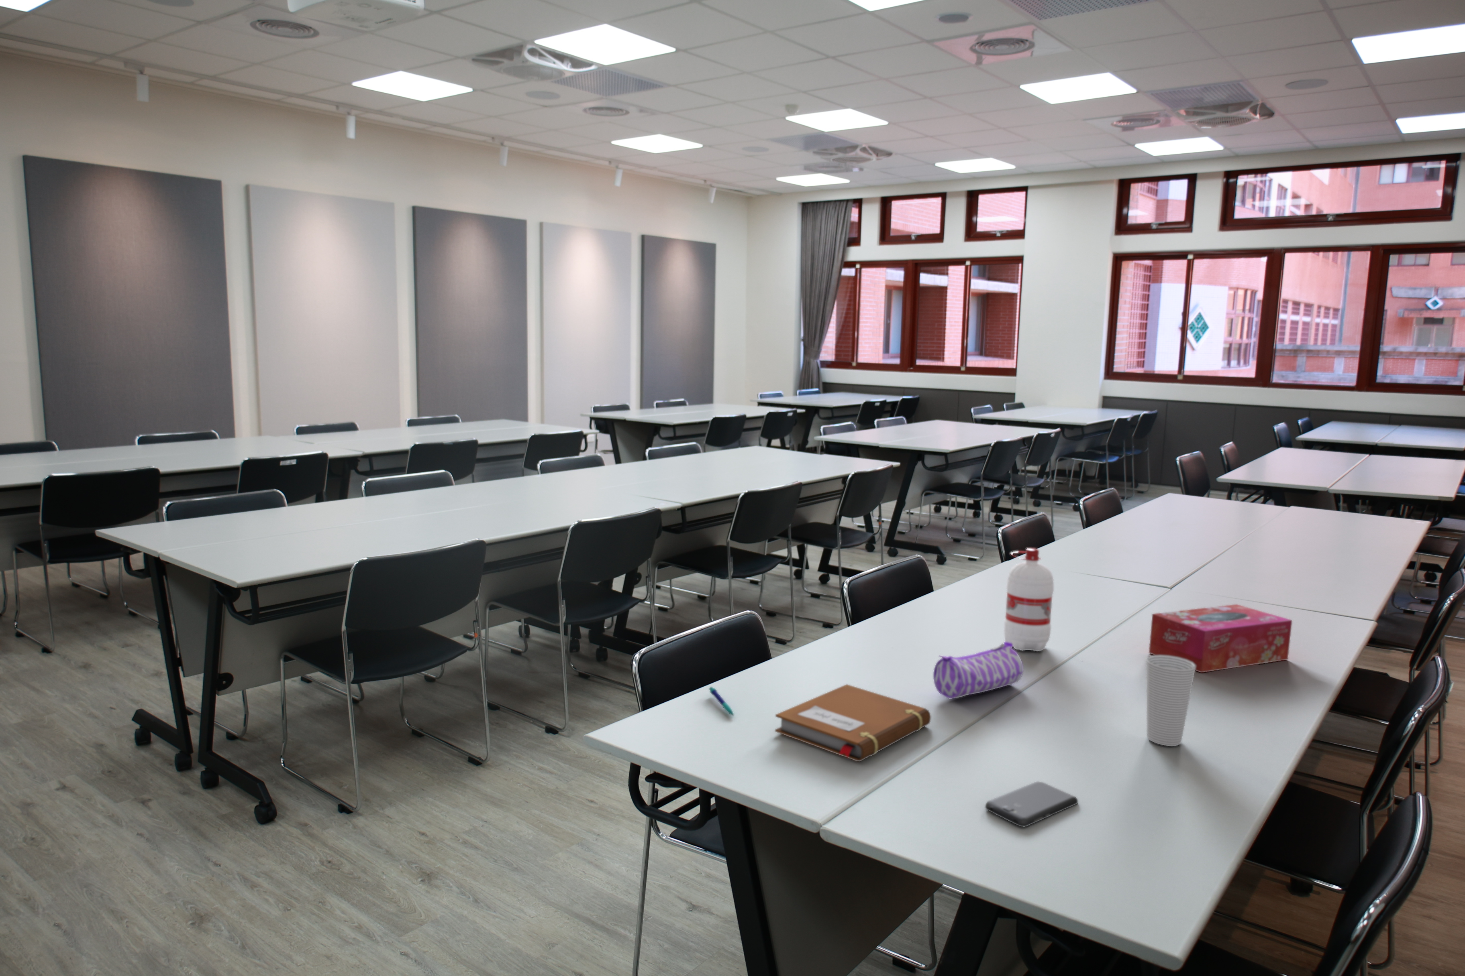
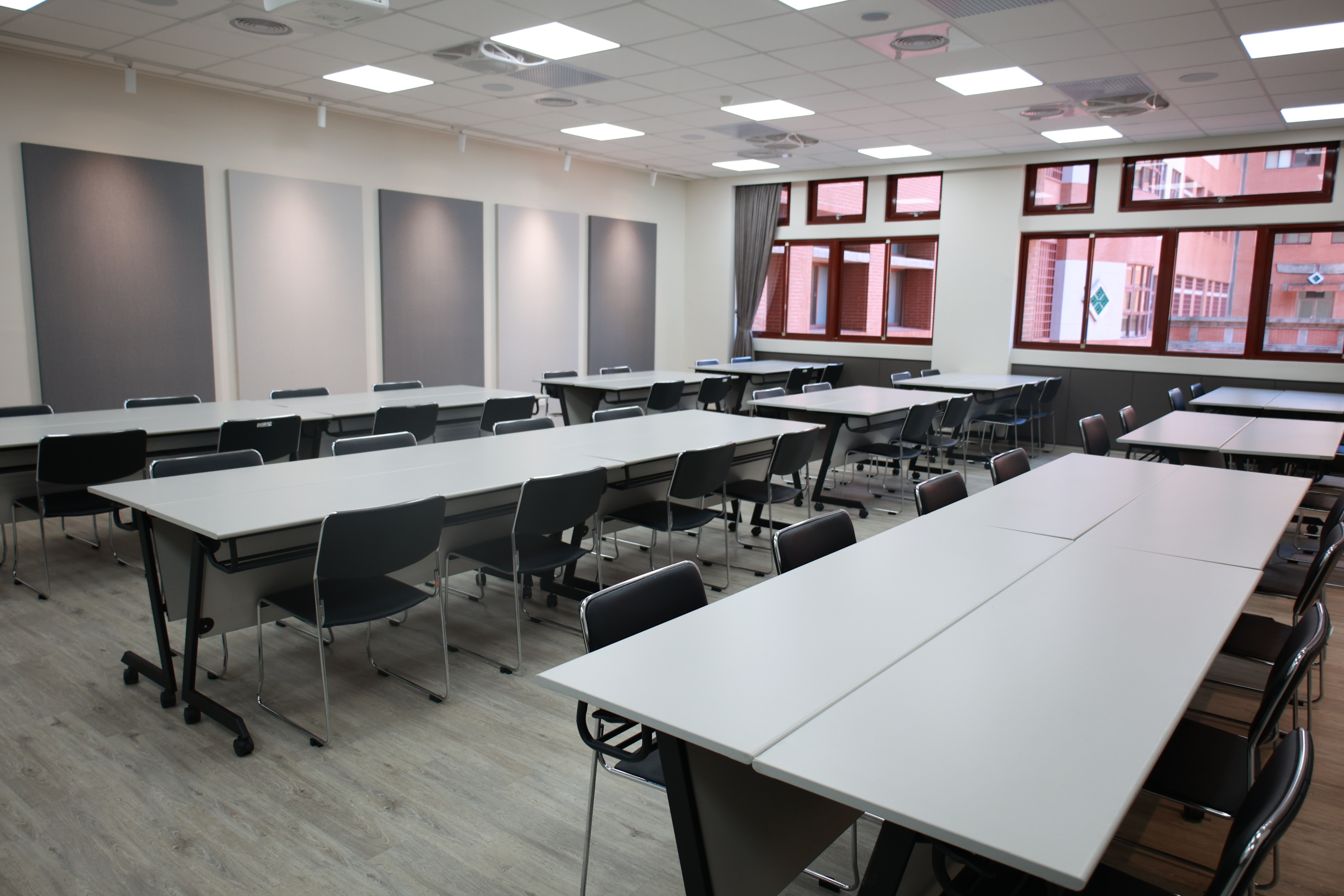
- notebook [775,684,931,762]
- water bottle [1004,548,1054,651]
- tissue box [1149,603,1293,673]
- smartphone [984,781,1078,828]
- pen [709,686,734,717]
- cup [1146,655,1196,746]
- pencil case [933,642,1024,699]
